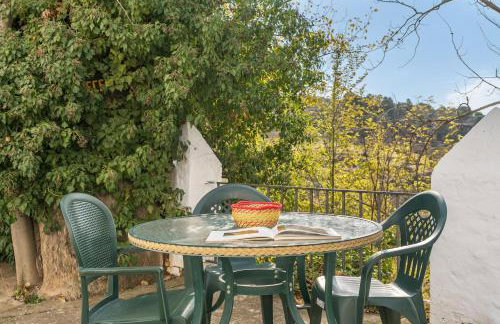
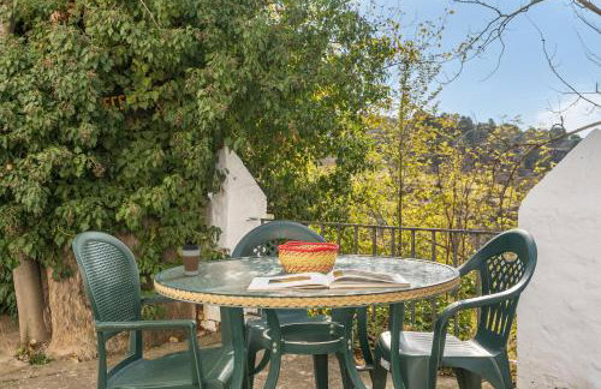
+ coffee cup [180,244,202,277]
